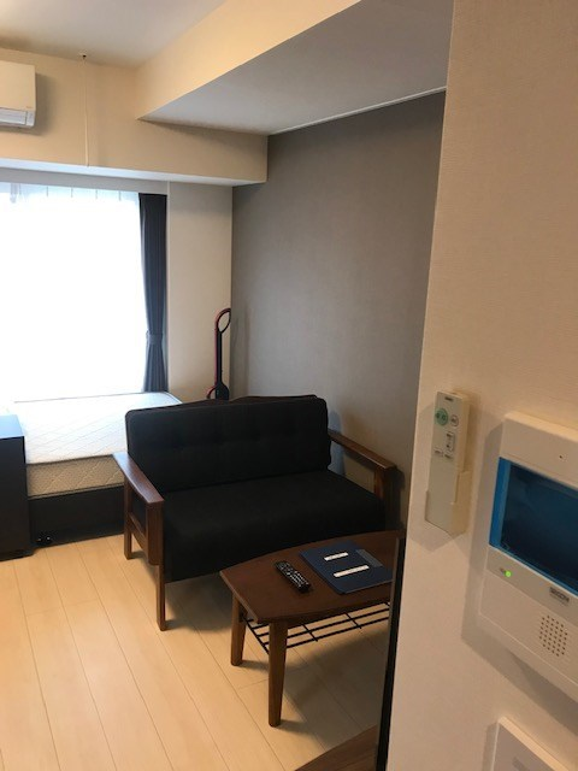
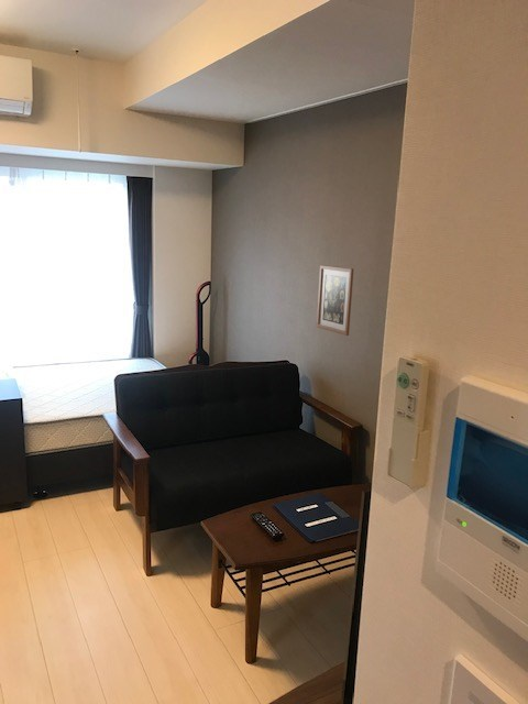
+ wall art [316,264,354,337]
